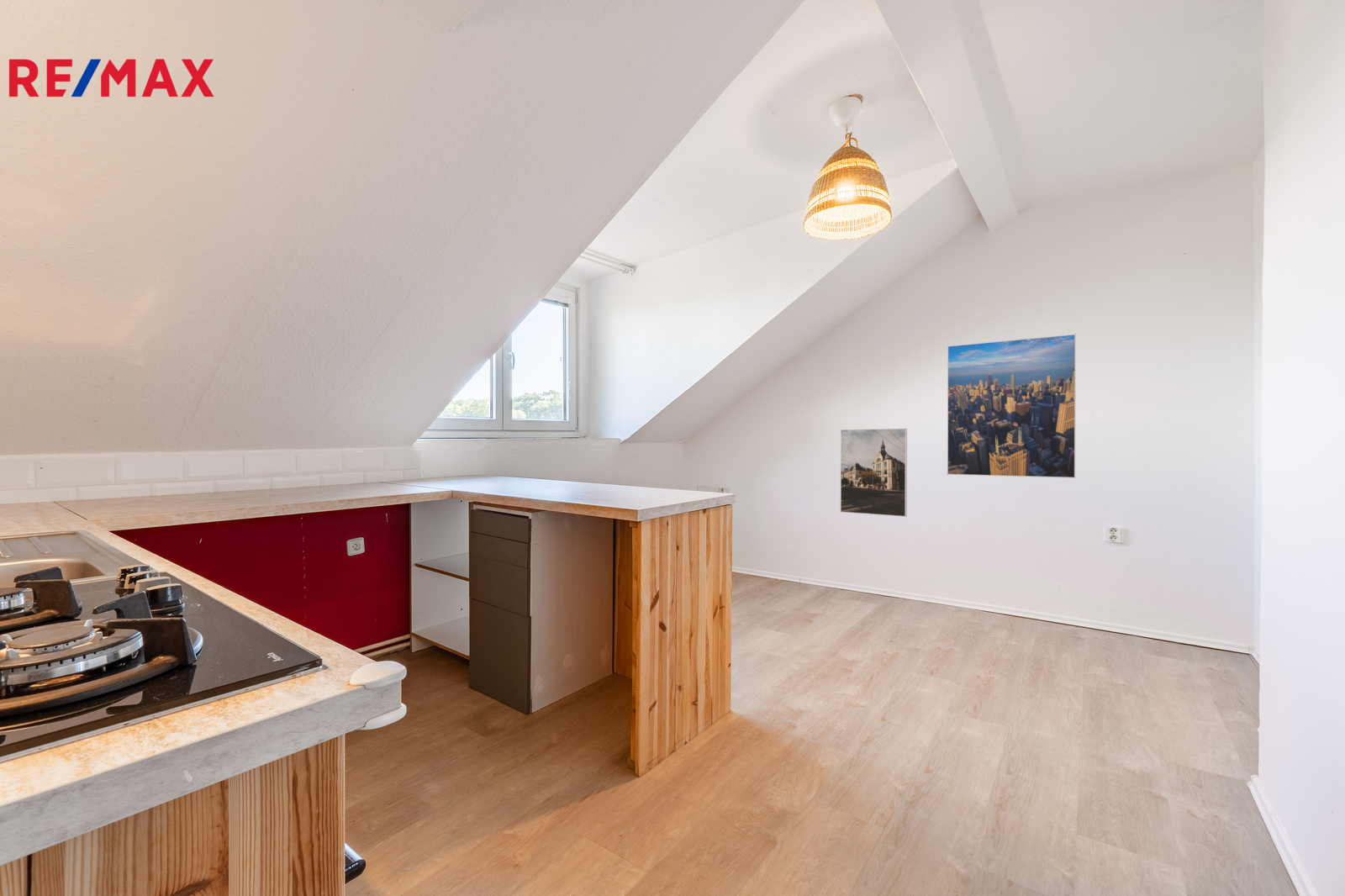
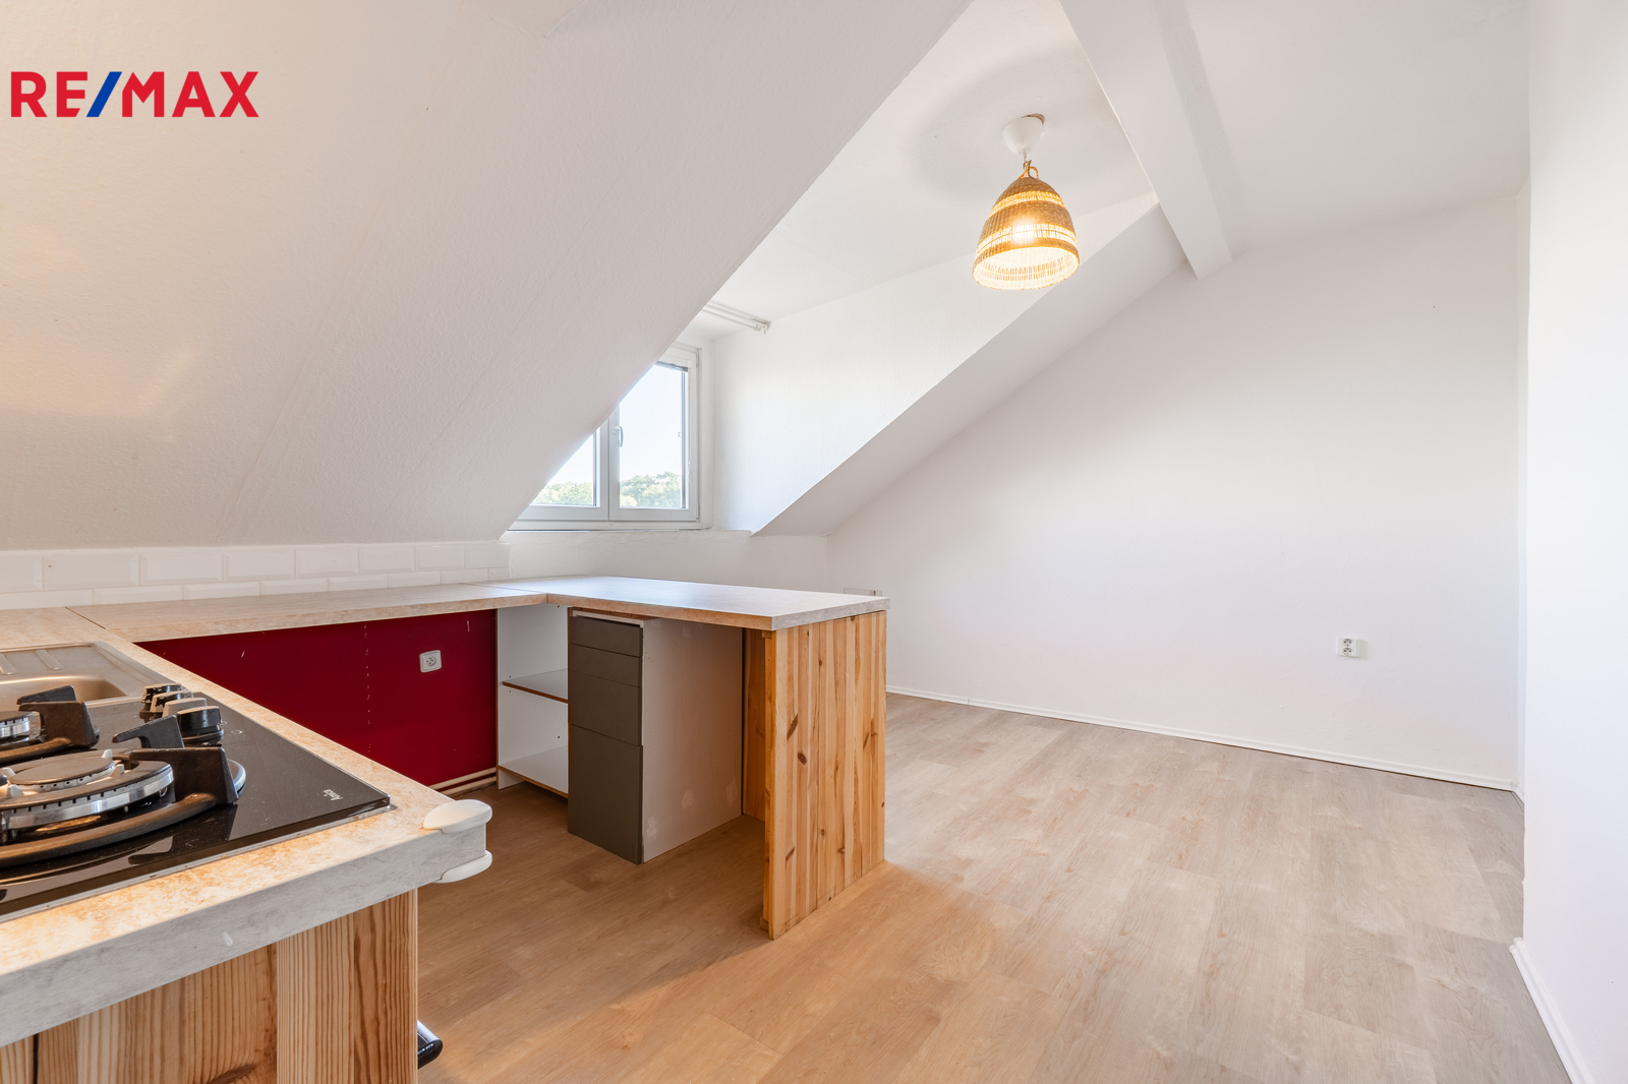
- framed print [840,428,908,518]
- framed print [947,334,1077,479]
